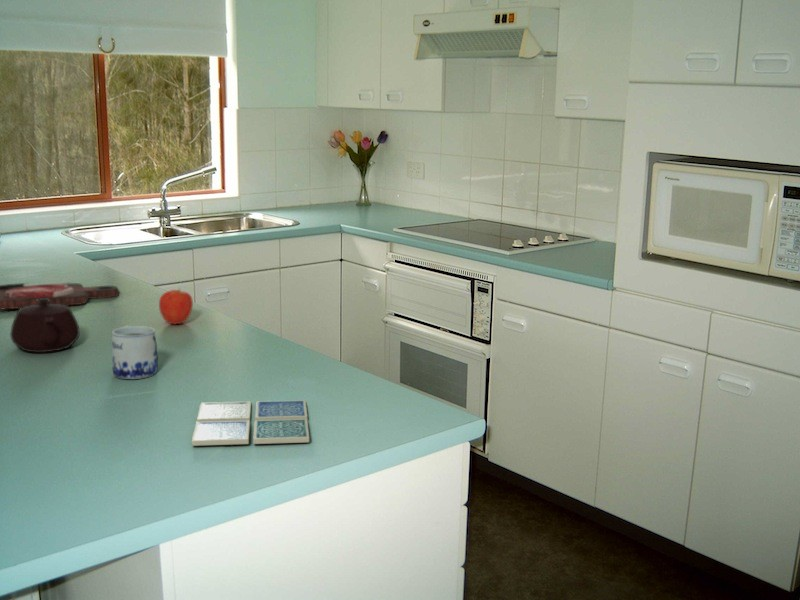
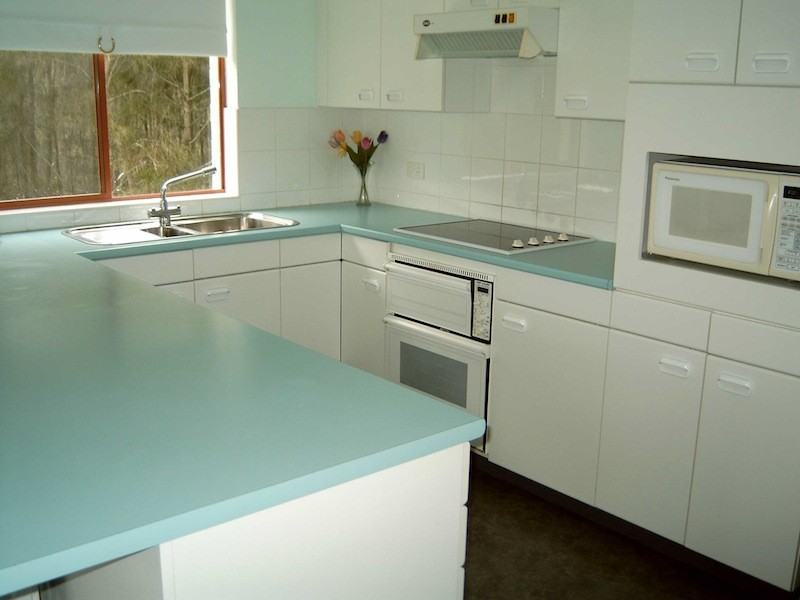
- cutting board [0,280,121,311]
- drink coaster [191,399,310,447]
- mug [111,325,159,380]
- teapot [9,298,81,354]
- apple [158,287,194,326]
